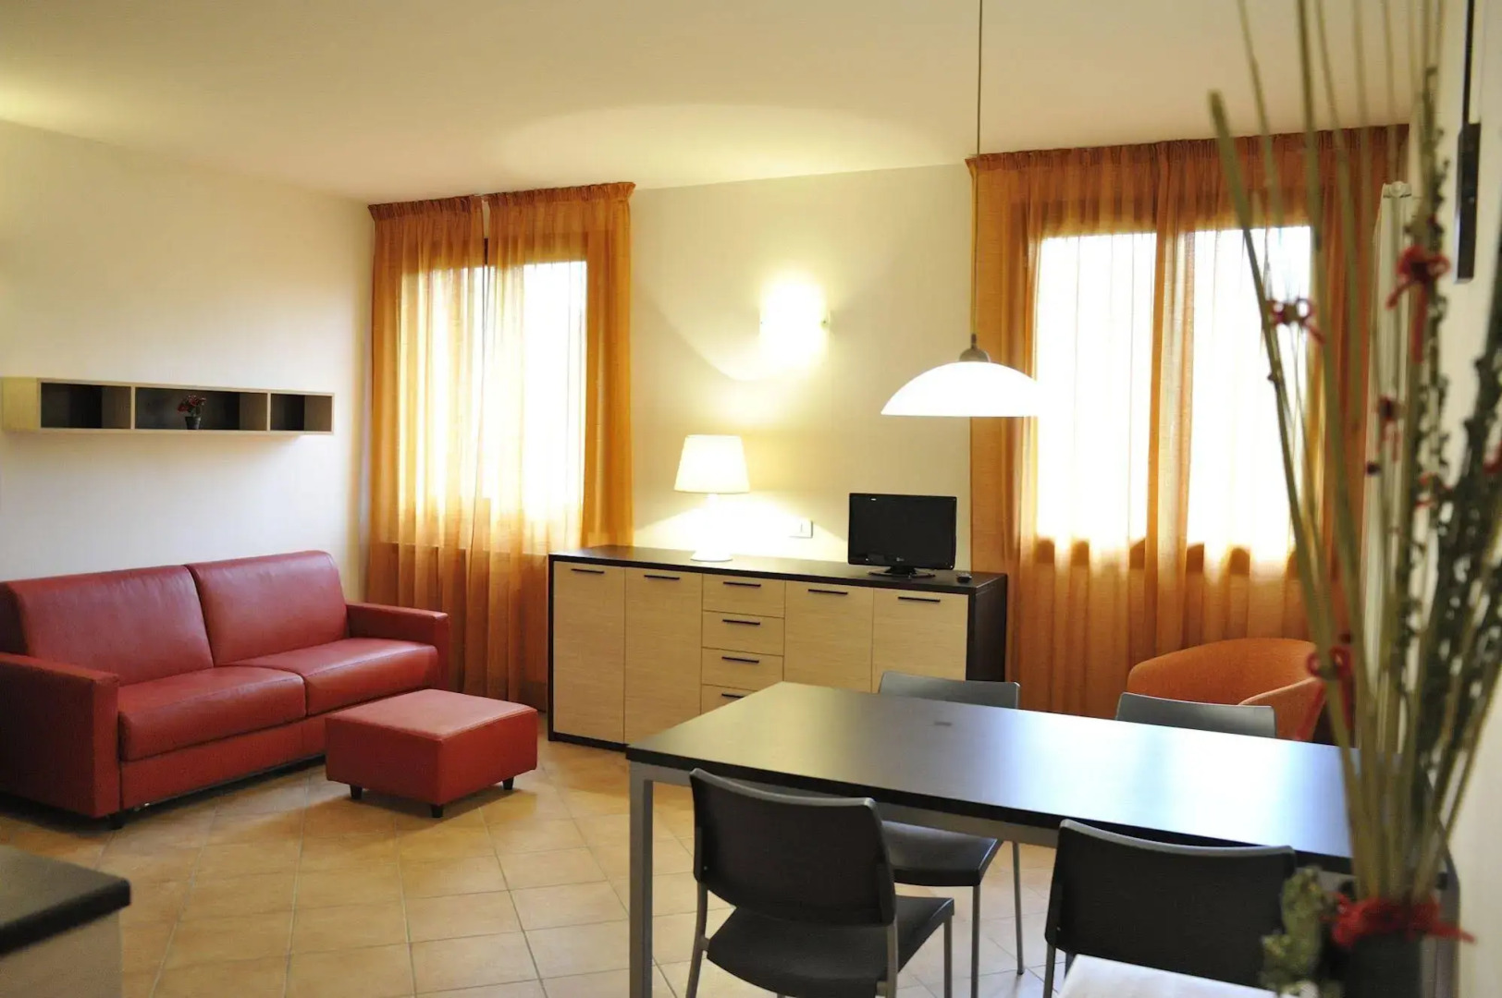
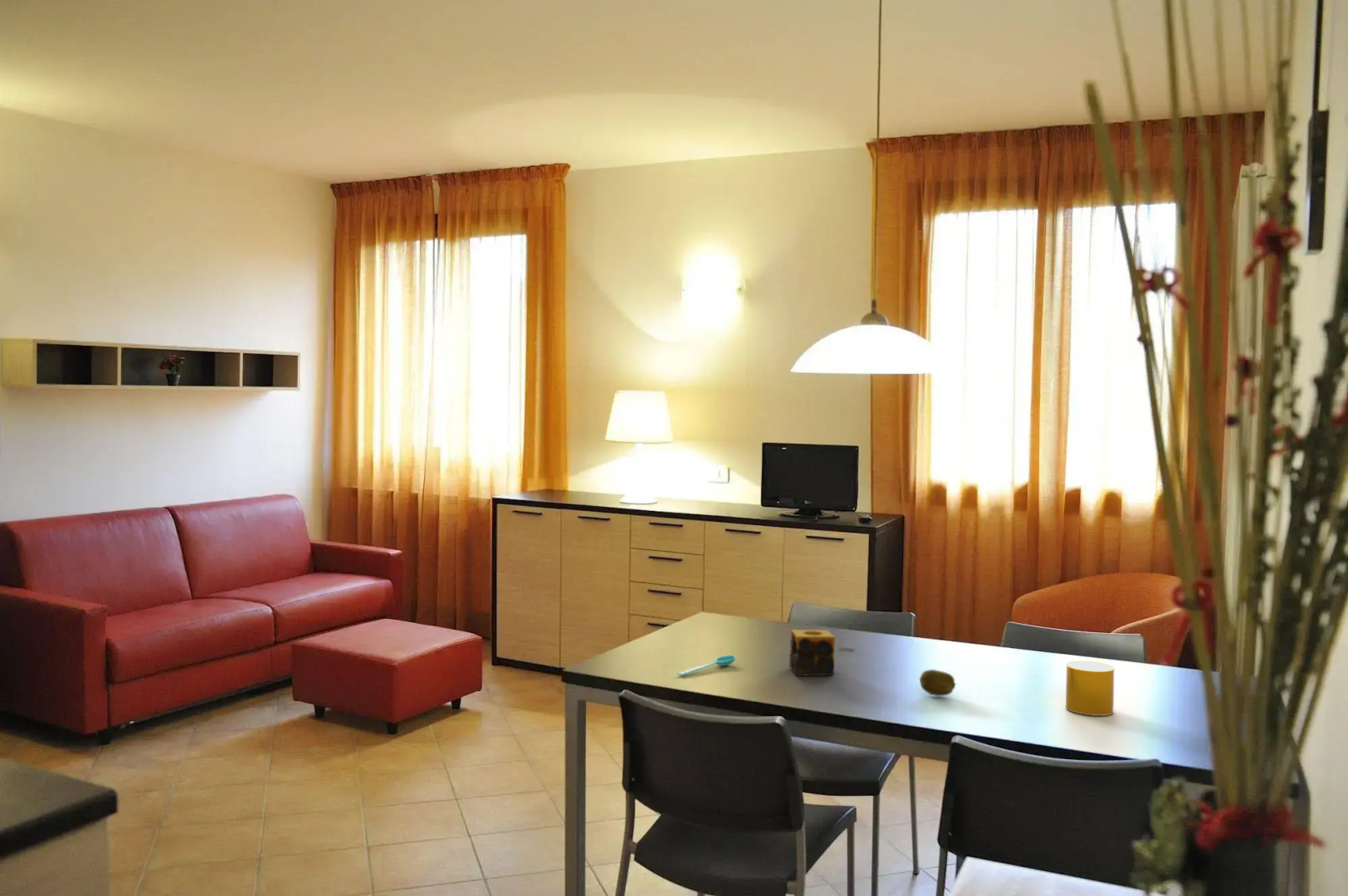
+ candle [789,629,836,676]
+ spoon [677,655,736,676]
+ cup [1065,660,1115,717]
+ fruit [918,669,957,697]
